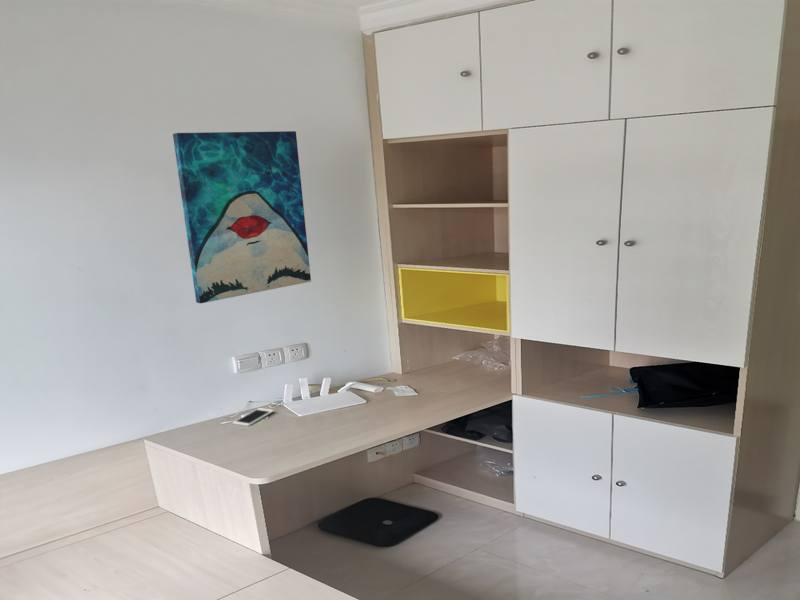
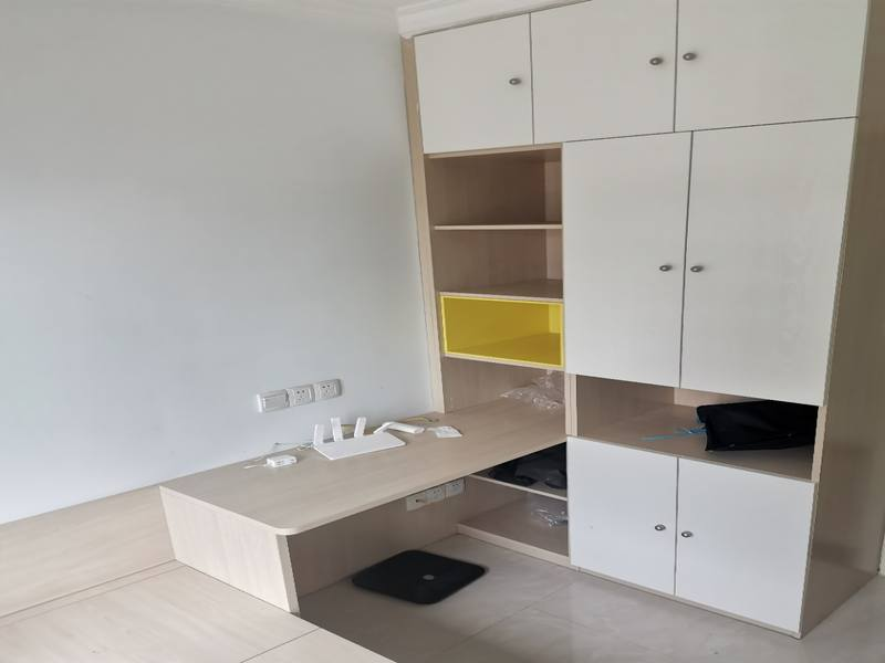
- cell phone [232,407,275,427]
- wall art [172,130,312,304]
